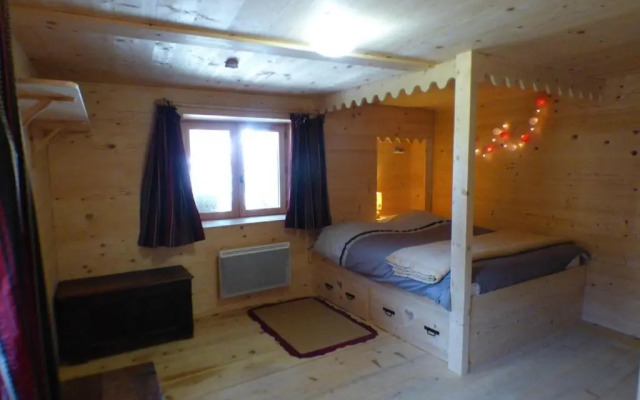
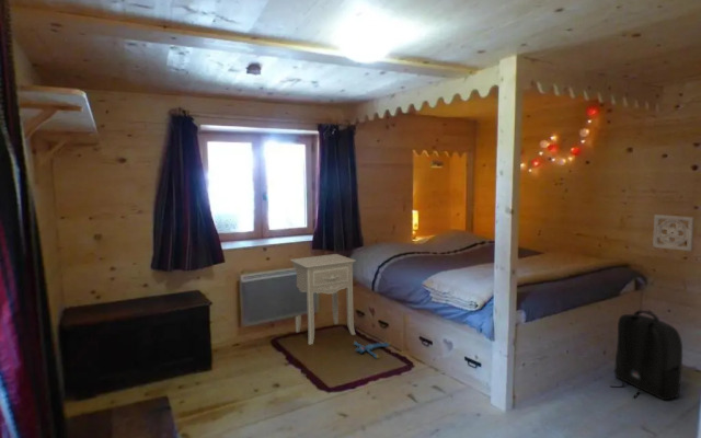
+ plush toy [353,338,392,359]
+ wall ornament [652,214,696,253]
+ backpack [609,310,683,401]
+ nightstand [289,253,356,346]
